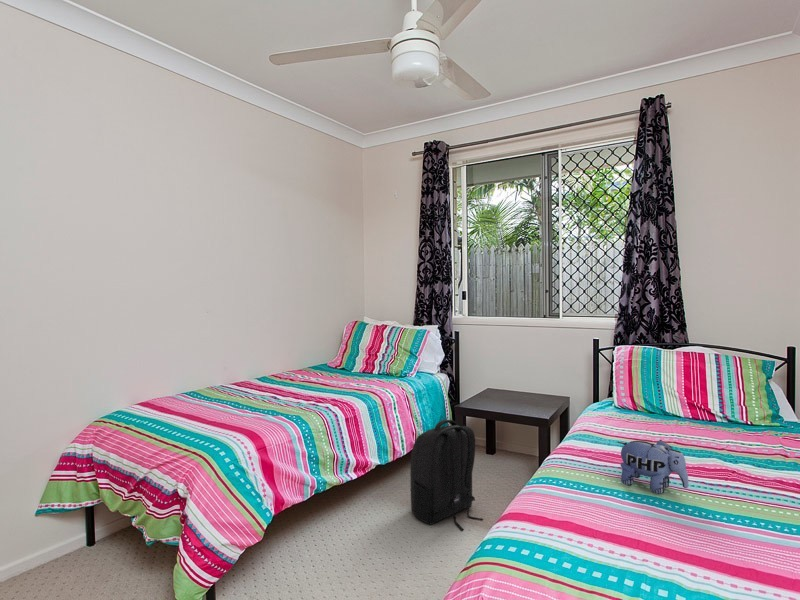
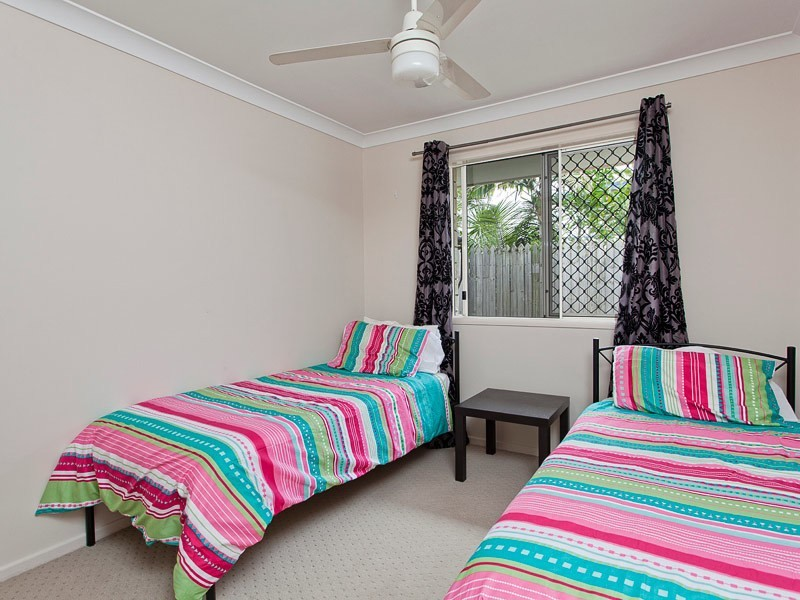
- backpack [409,419,484,531]
- plush toy [617,439,690,495]
